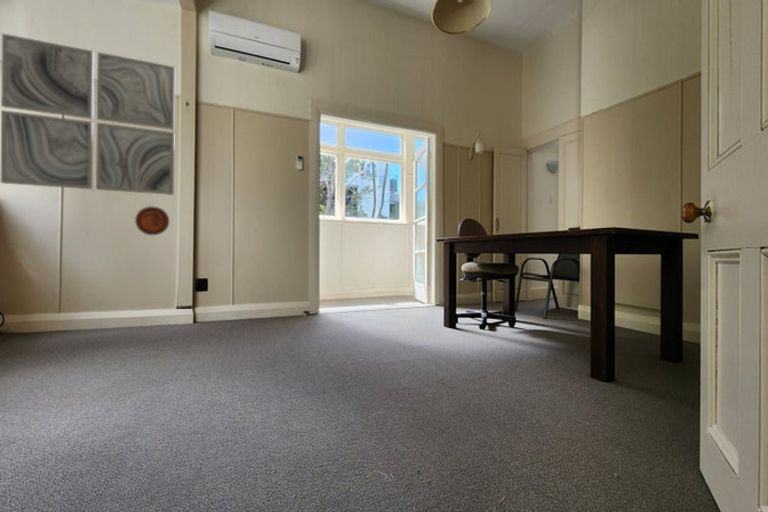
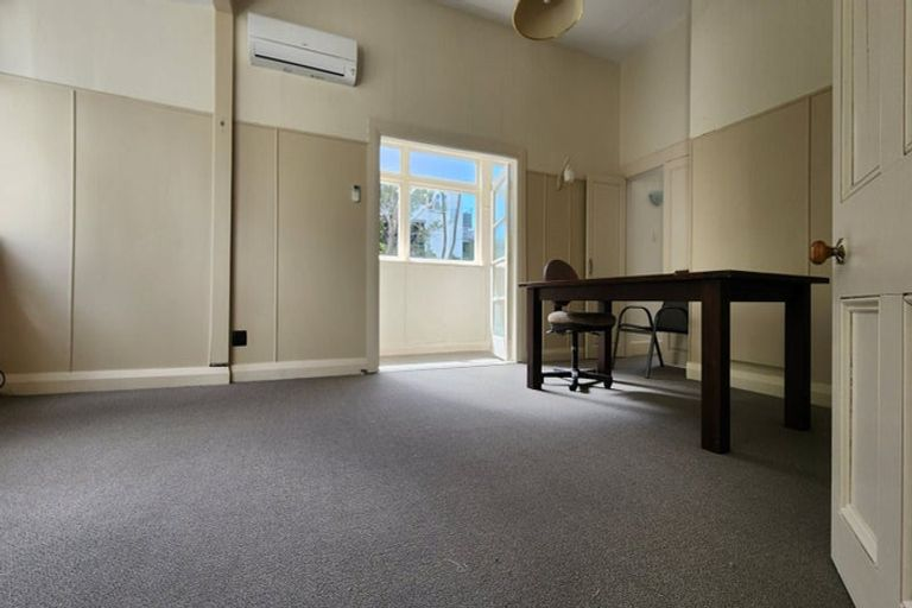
- decorative plate [134,205,170,236]
- wall art [0,32,176,196]
